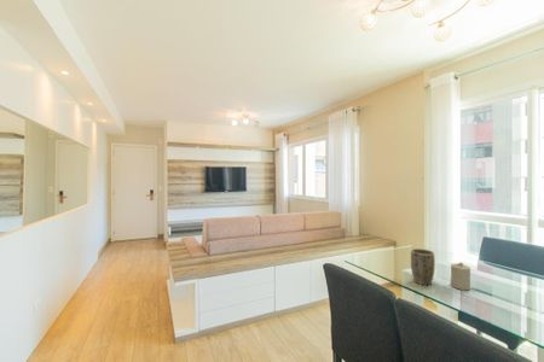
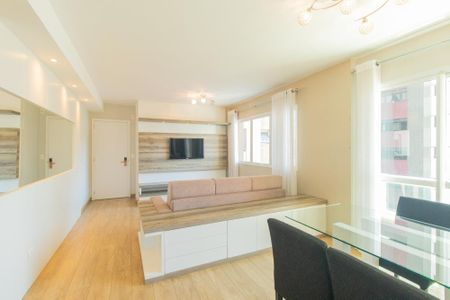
- candle [450,262,471,291]
- plant pot [410,247,436,286]
